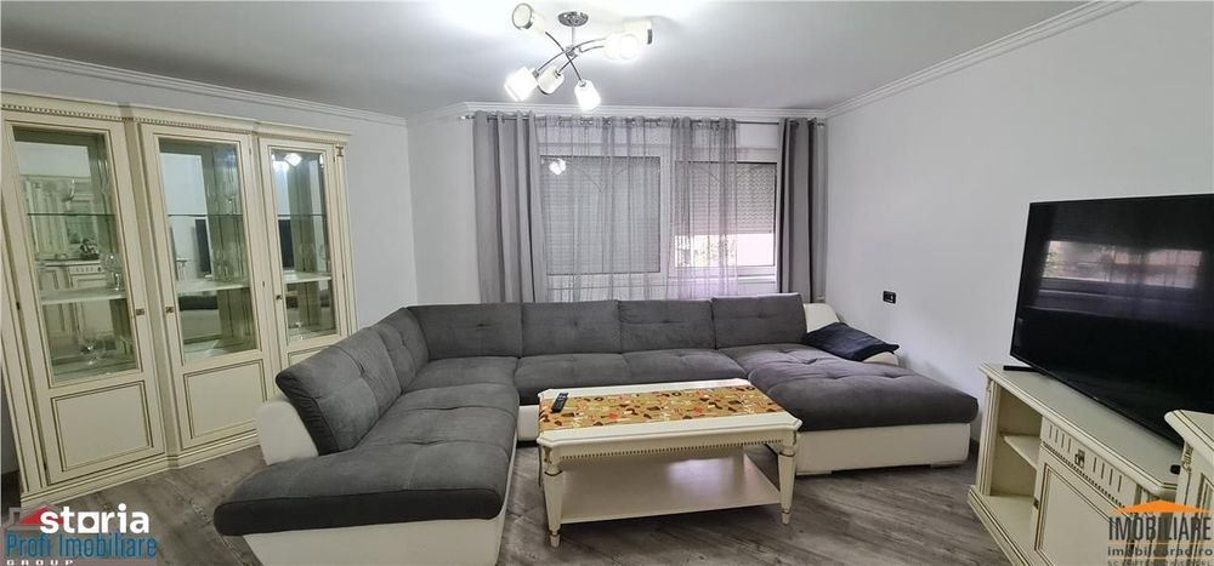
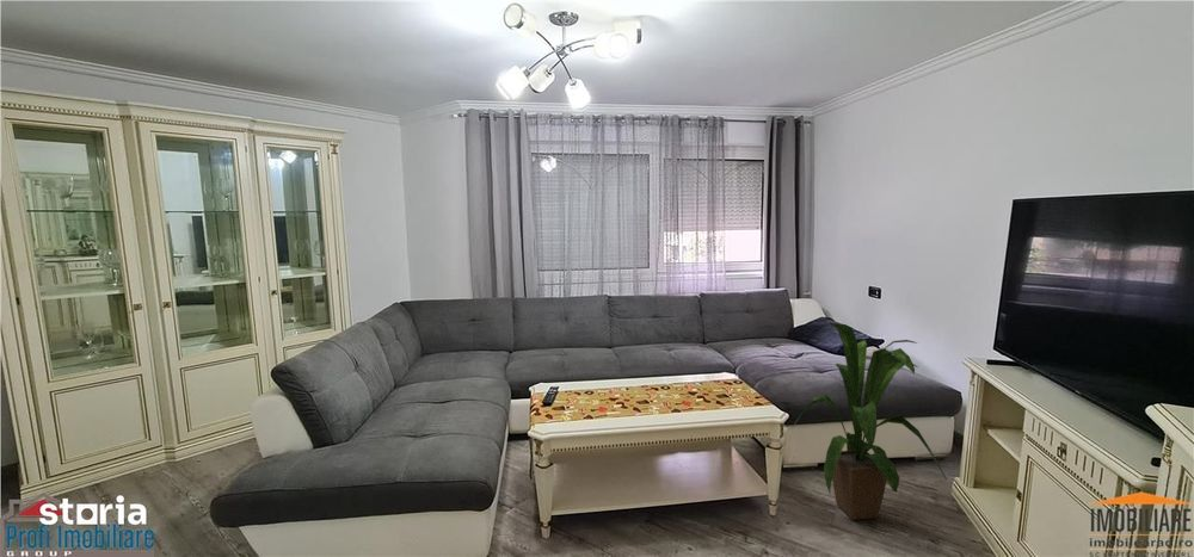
+ house plant [793,322,948,521]
